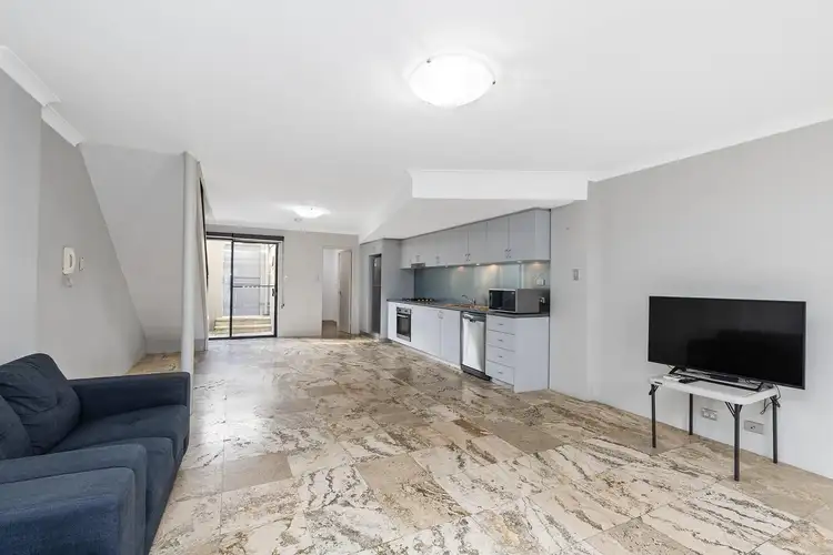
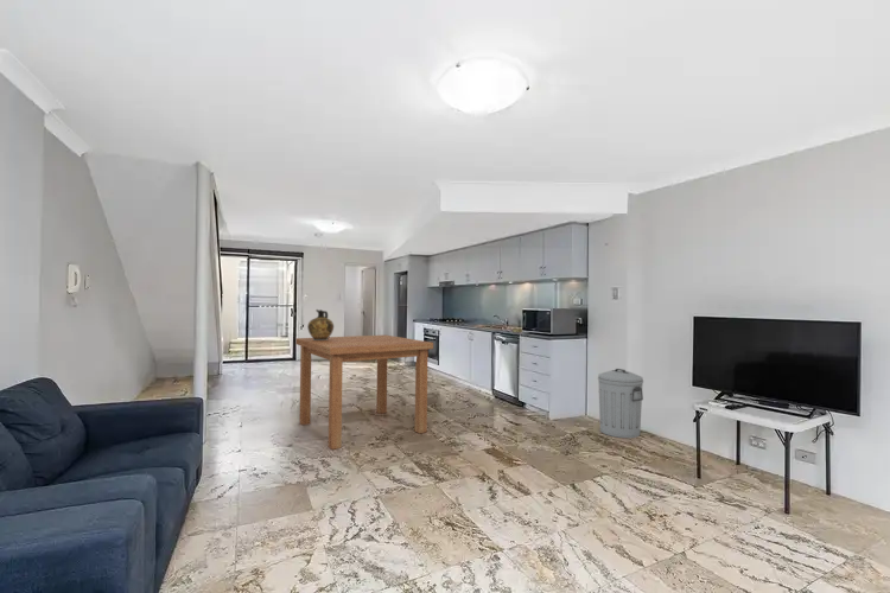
+ ceramic jug [306,308,335,340]
+ dining table [295,334,434,451]
+ trash can [597,368,644,439]
